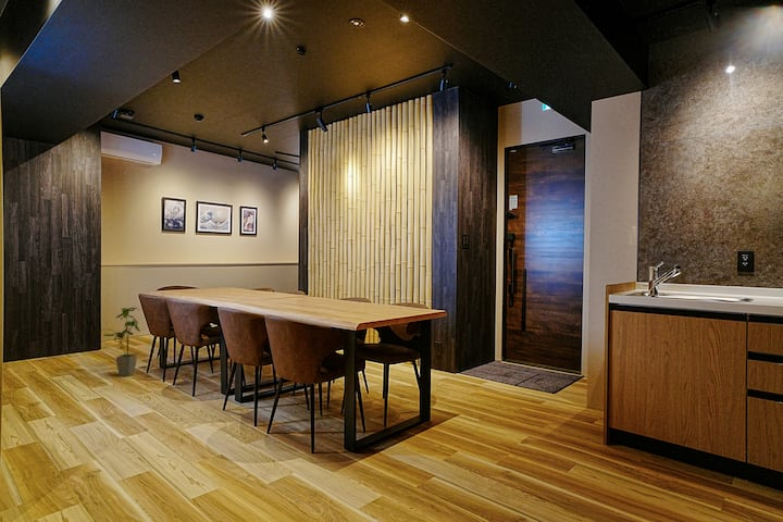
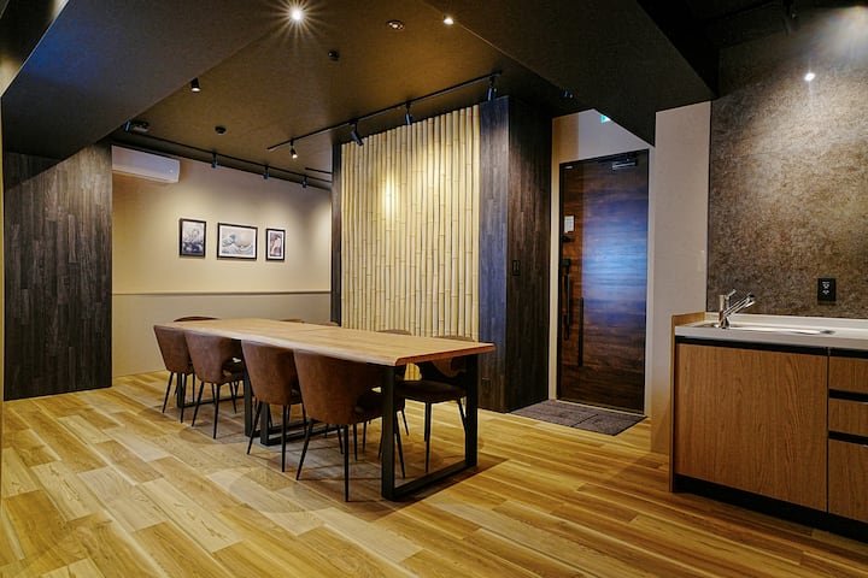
- house plant [98,307,141,377]
